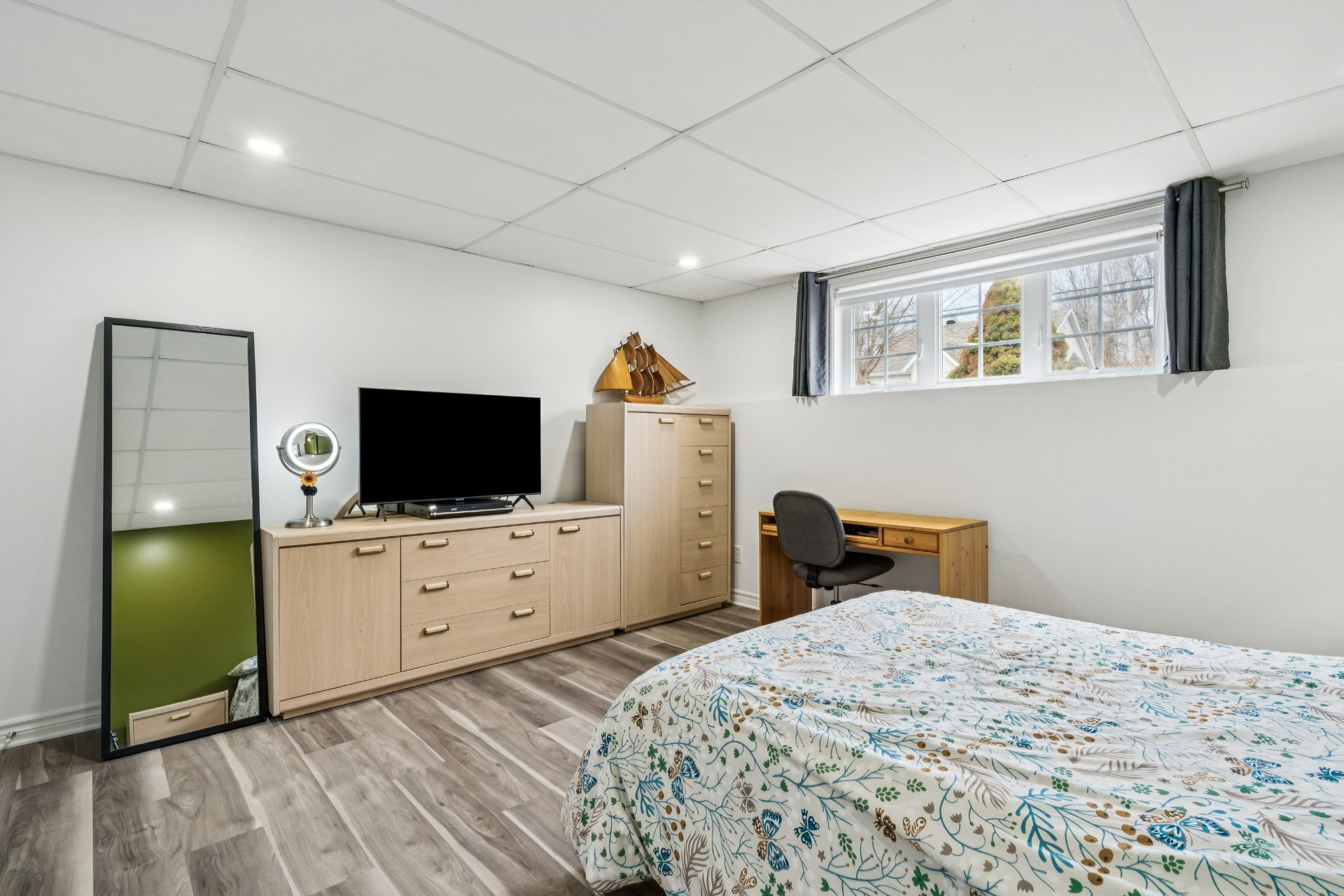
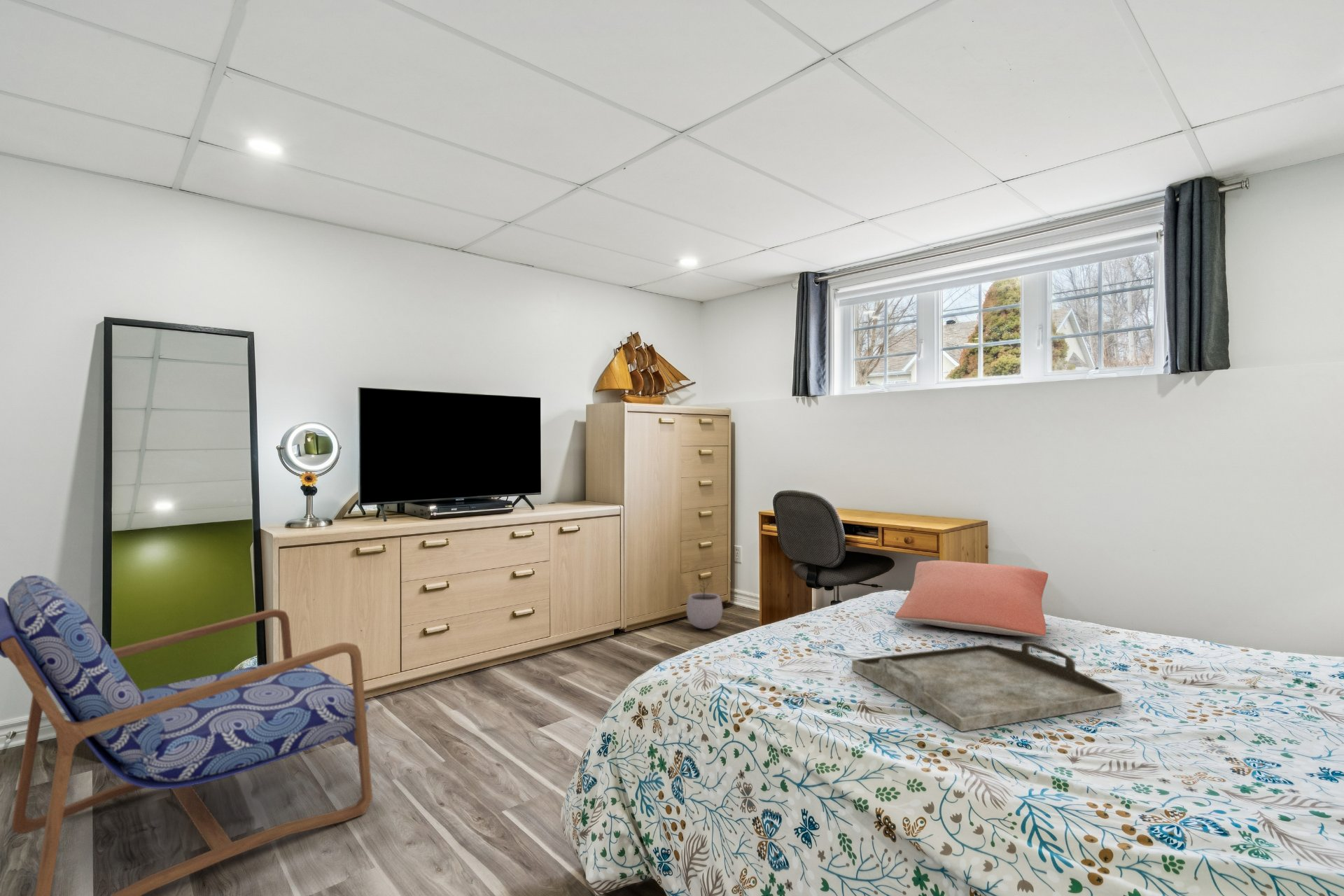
+ plant pot [685,582,723,630]
+ serving tray [851,641,1123,732]
+ armchair [0,575,373,896]
+ pillow [894,560,1049,638]
